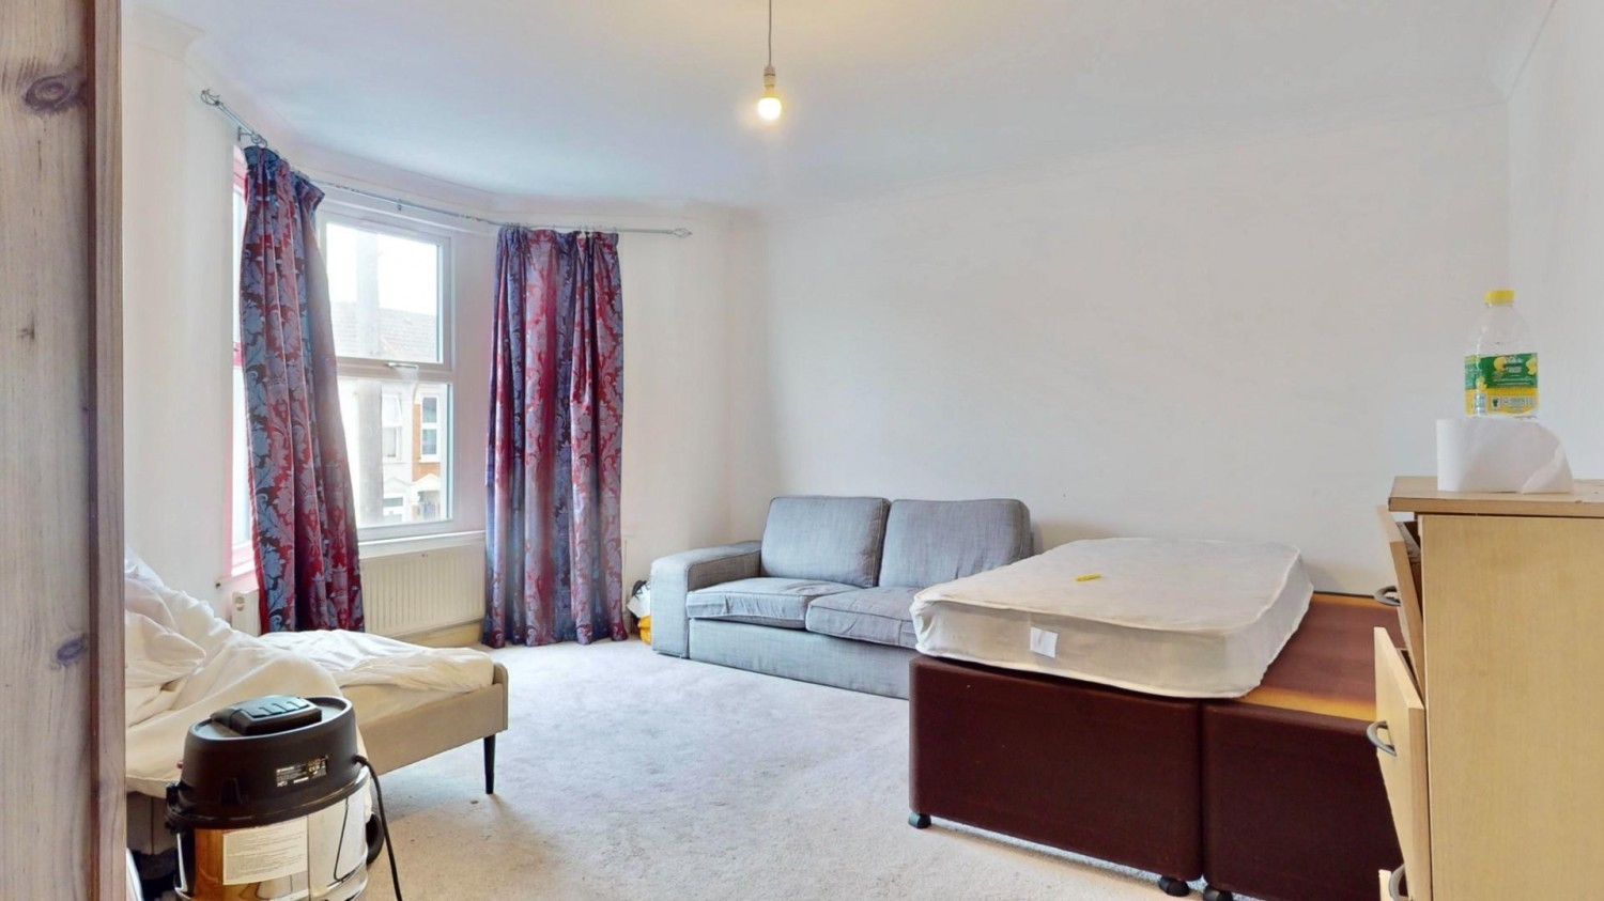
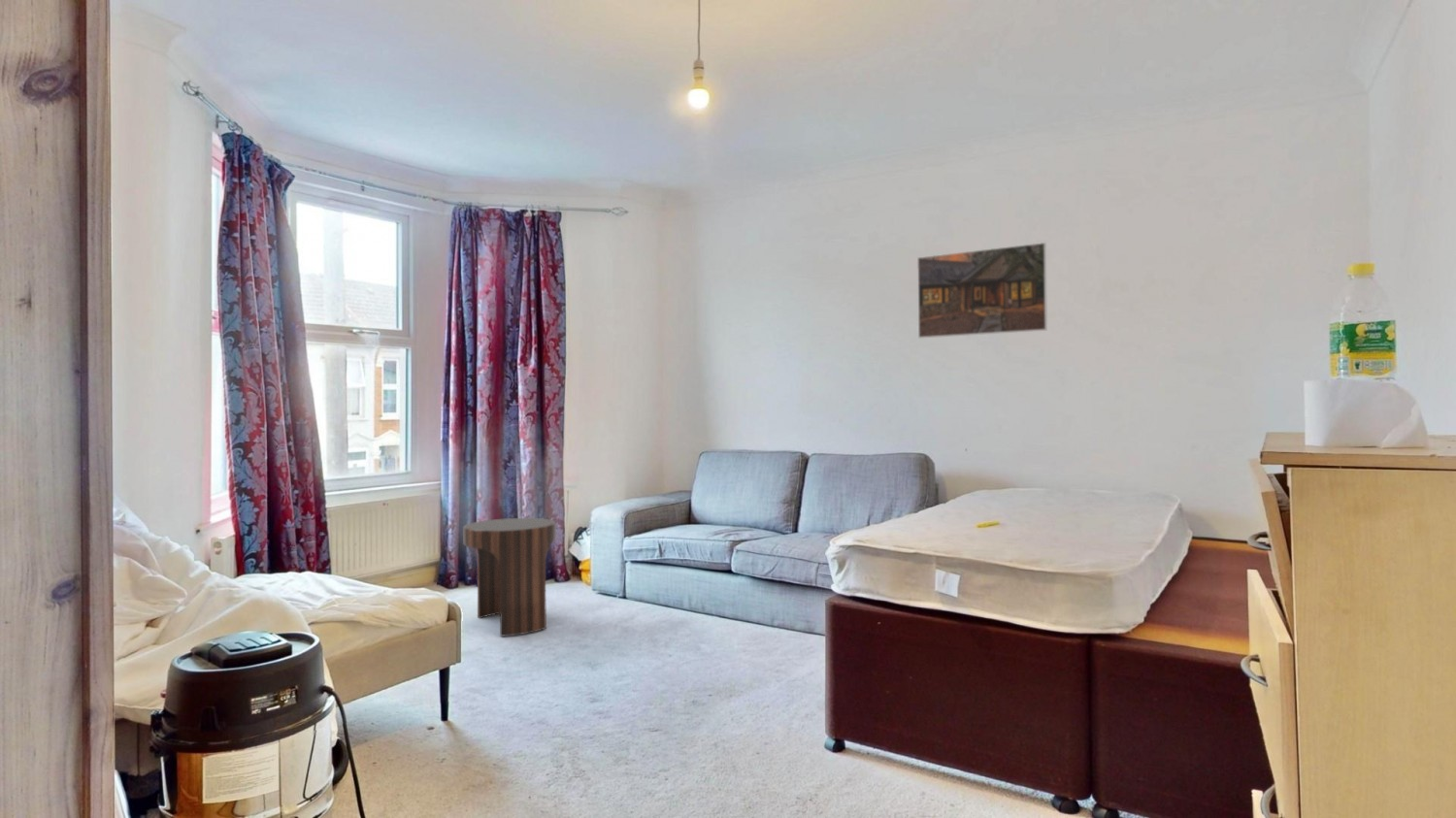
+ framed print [916,242,1048,340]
+ side table [462,517,557,638]
